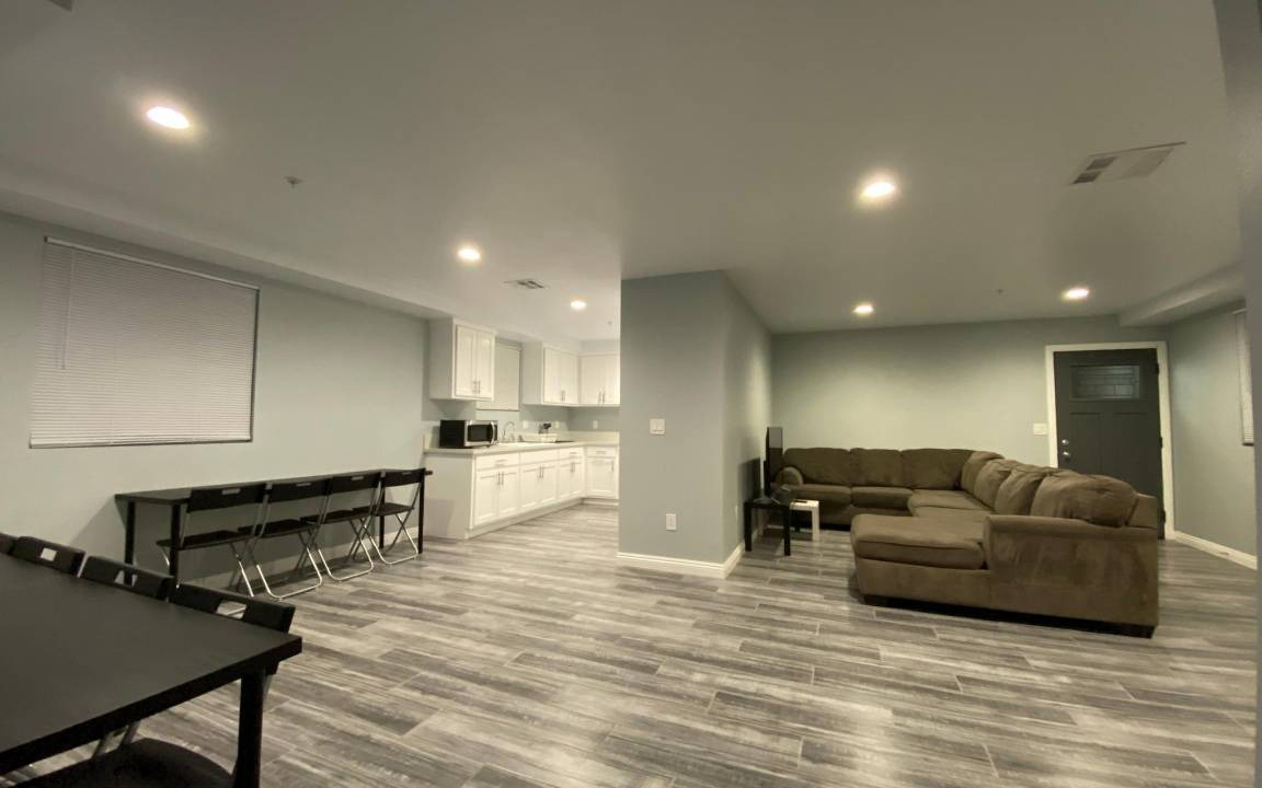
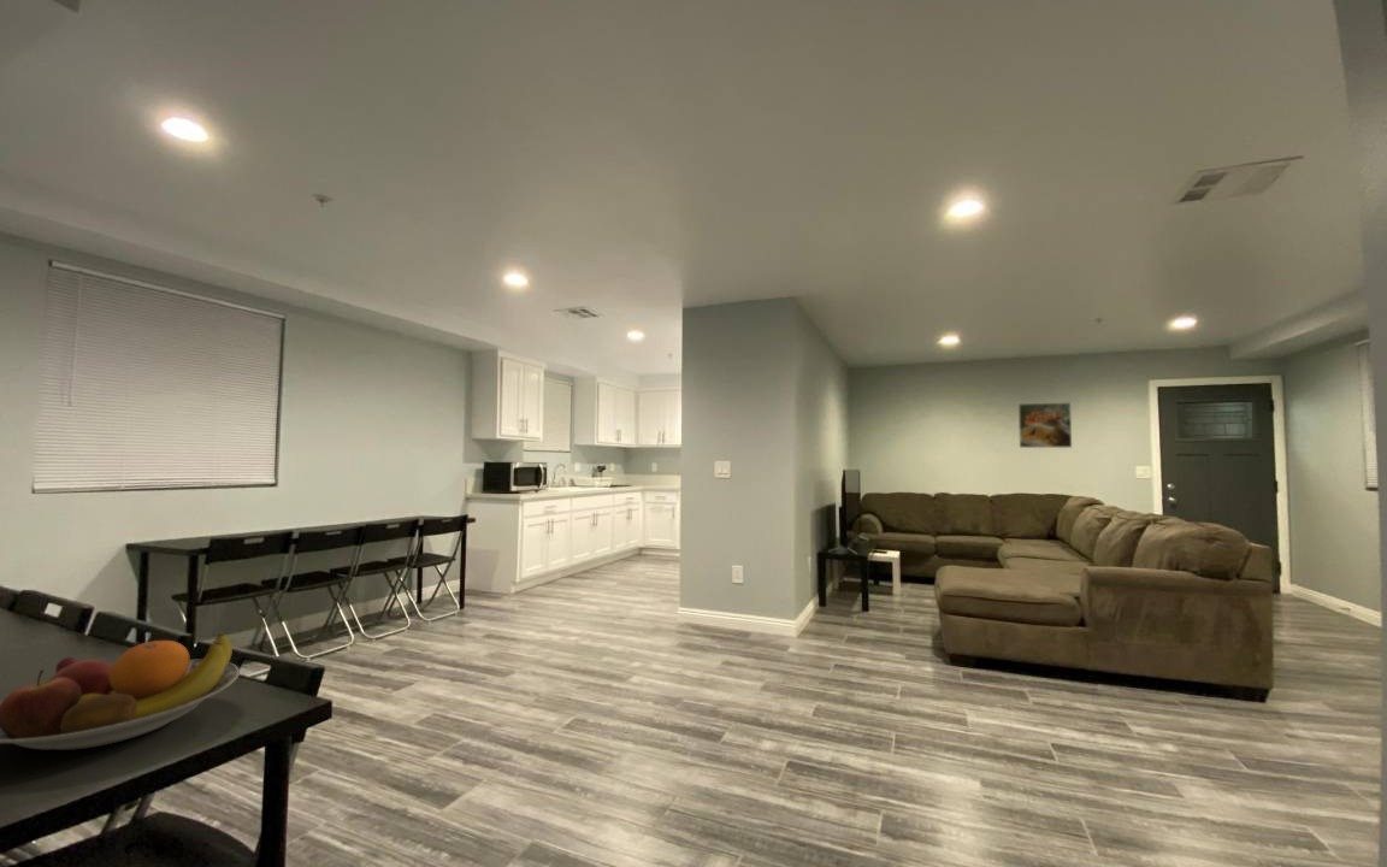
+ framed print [1017,401,1073,449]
+ fruit bowl [0,631,241,751]
